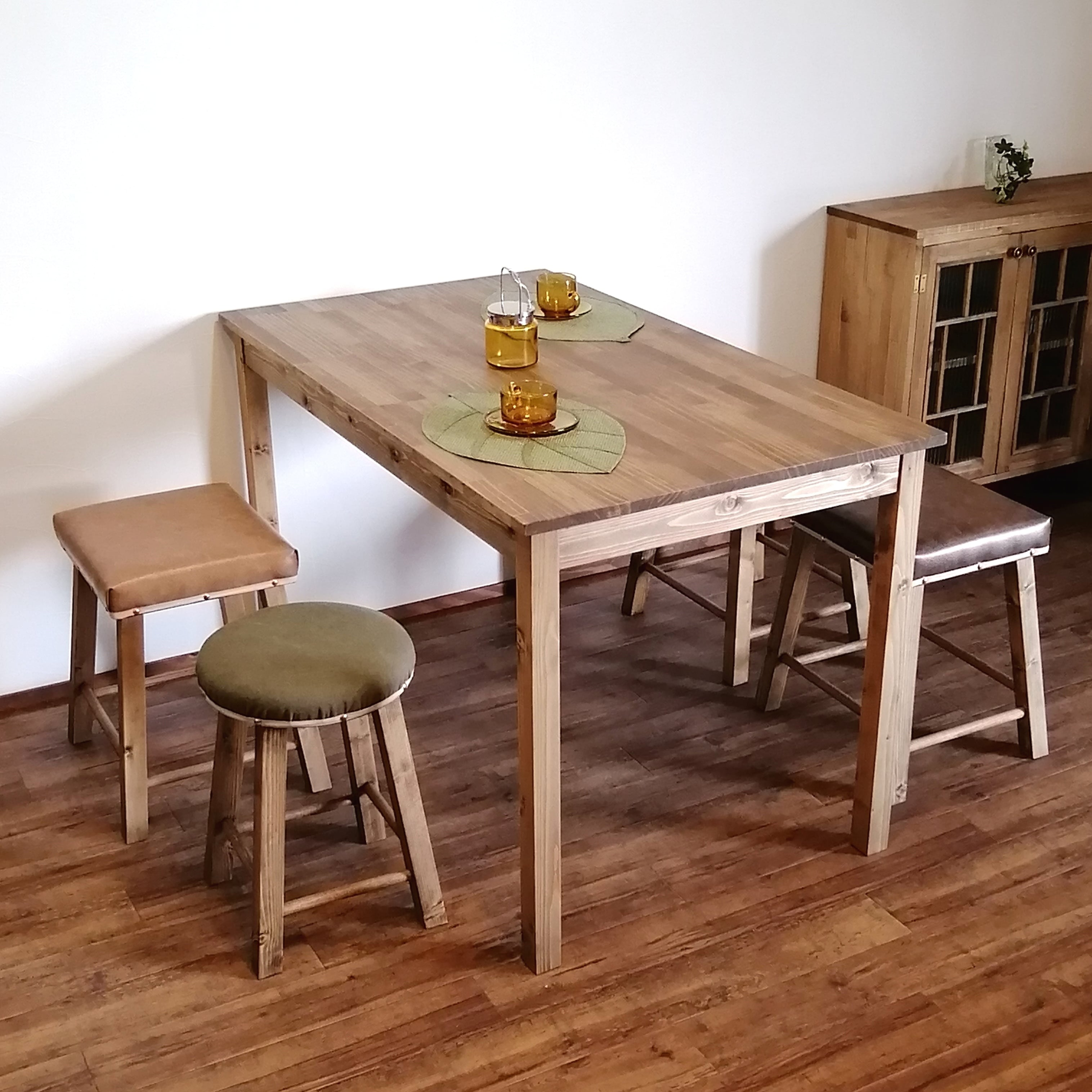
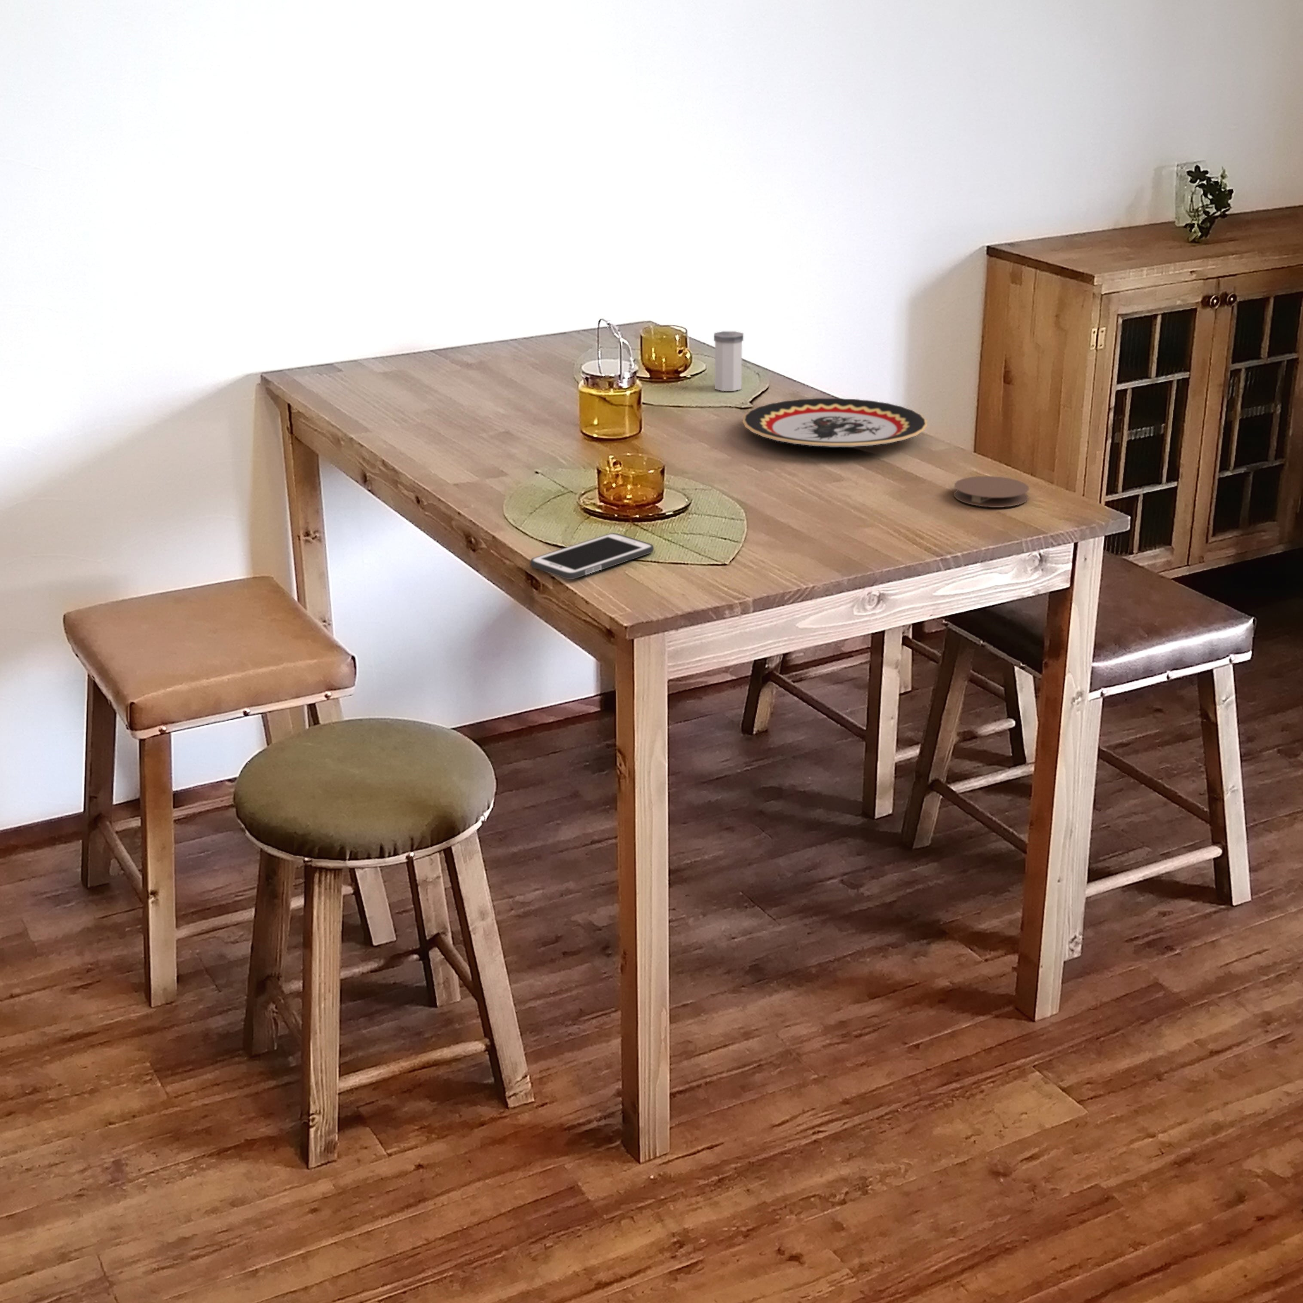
+ plate [742,399,928,447]
+ salt shaker [714,331,743,391]
+ cell phone [530,532,654,580]
+ coaster [953,476,1030,507]
